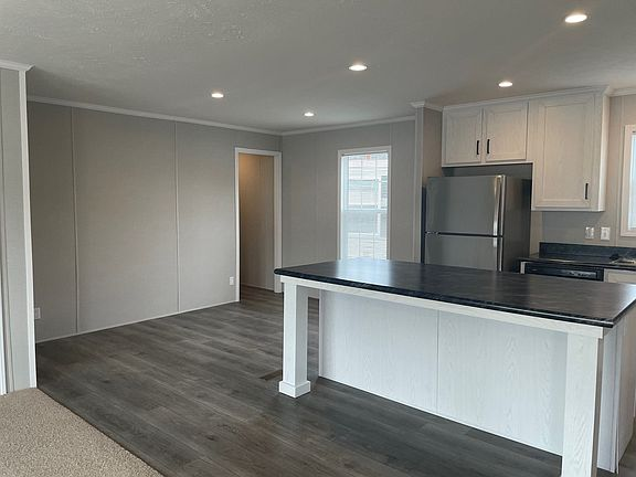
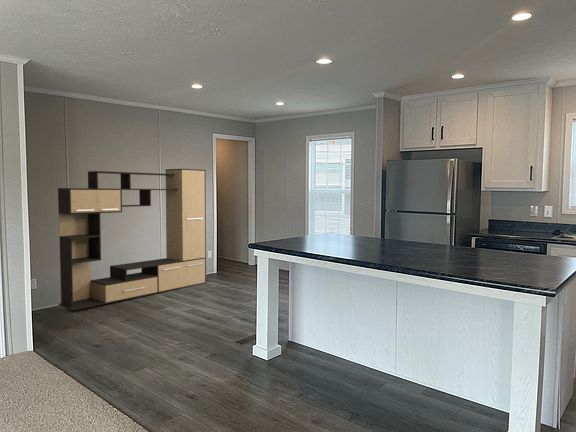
+ media console [57,168,207,311]
